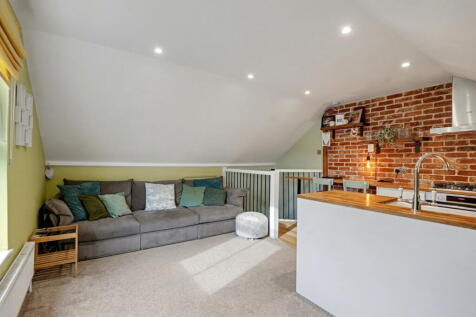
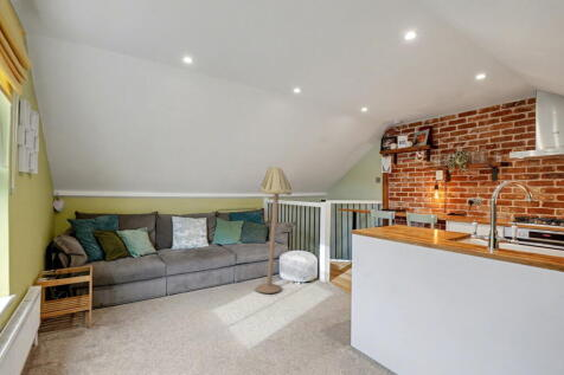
+ floor lamp [255,164,293,295]
